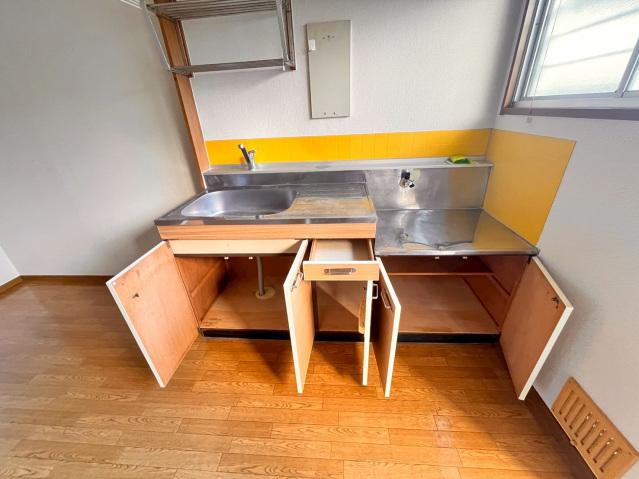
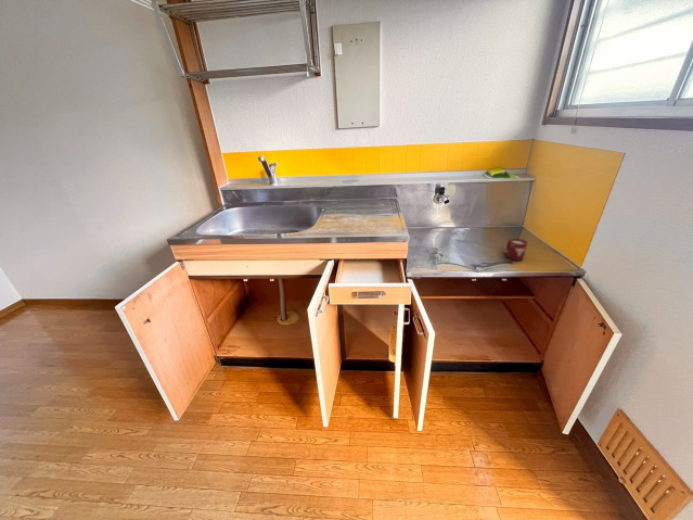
+ cup [505,238,529,262]
